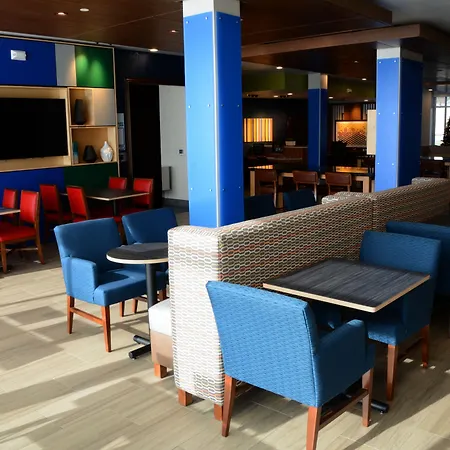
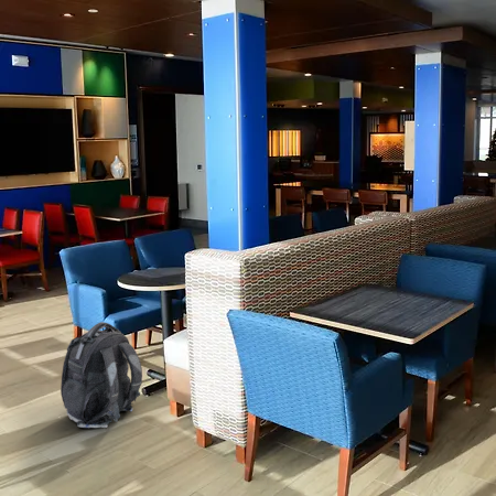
+ backpack [60,321,143,429]
